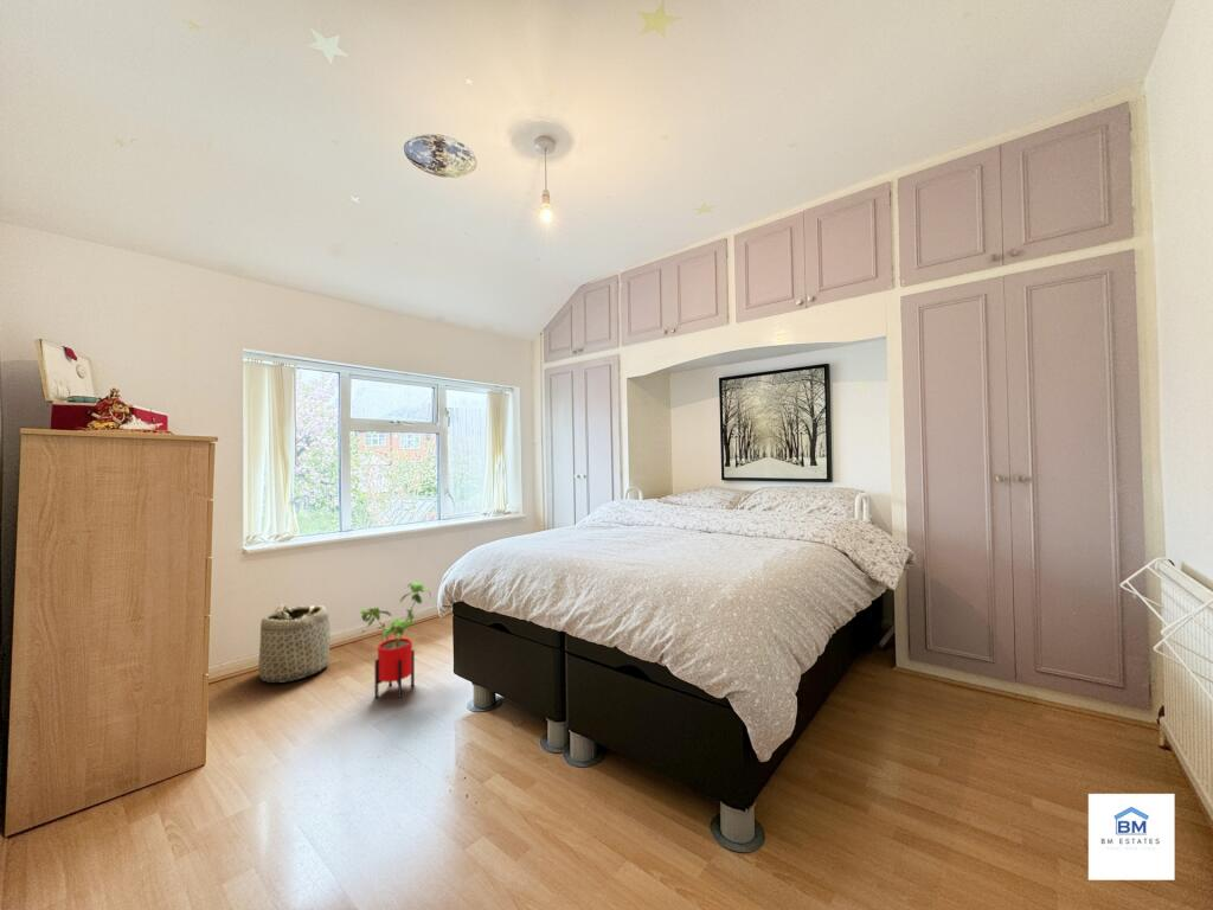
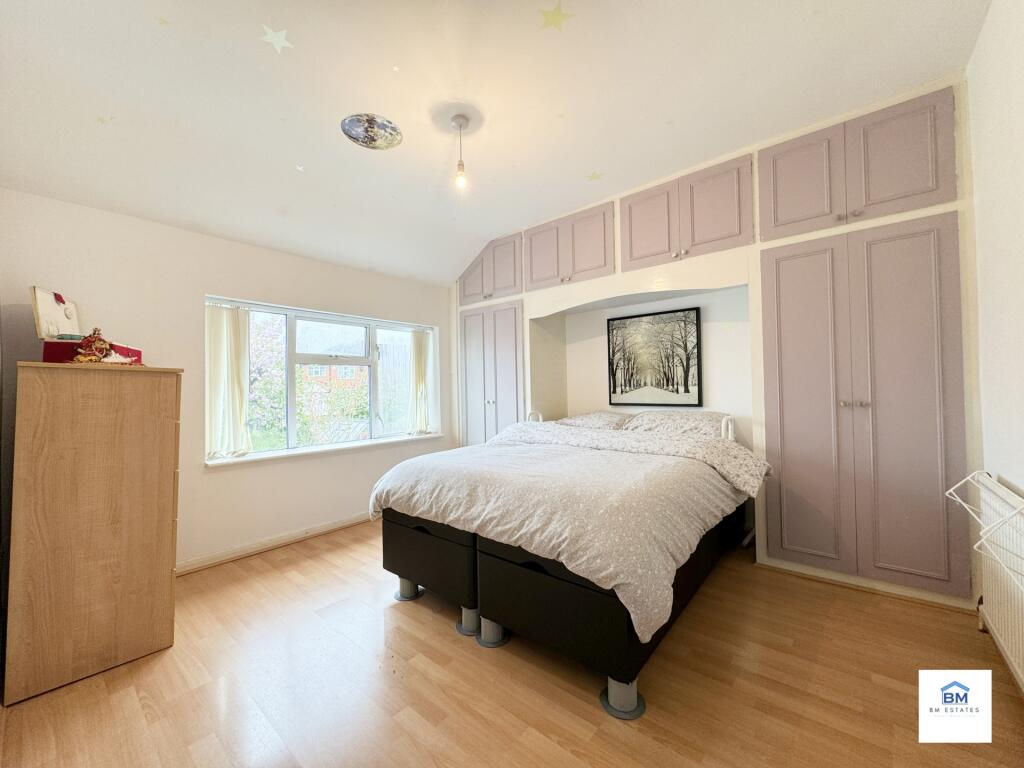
- basket [257,603,332,684]
- house plant [359,581,432,699]
